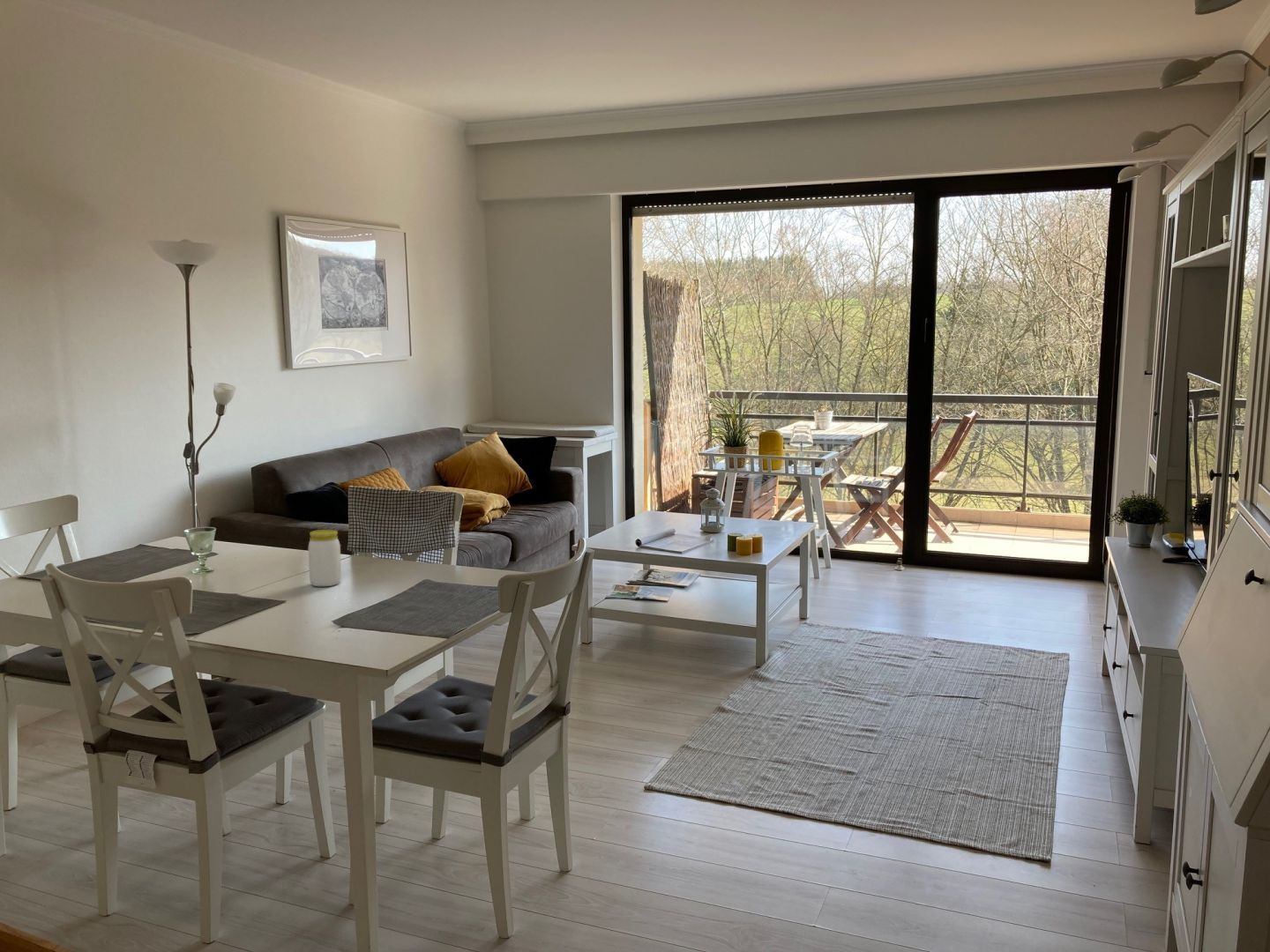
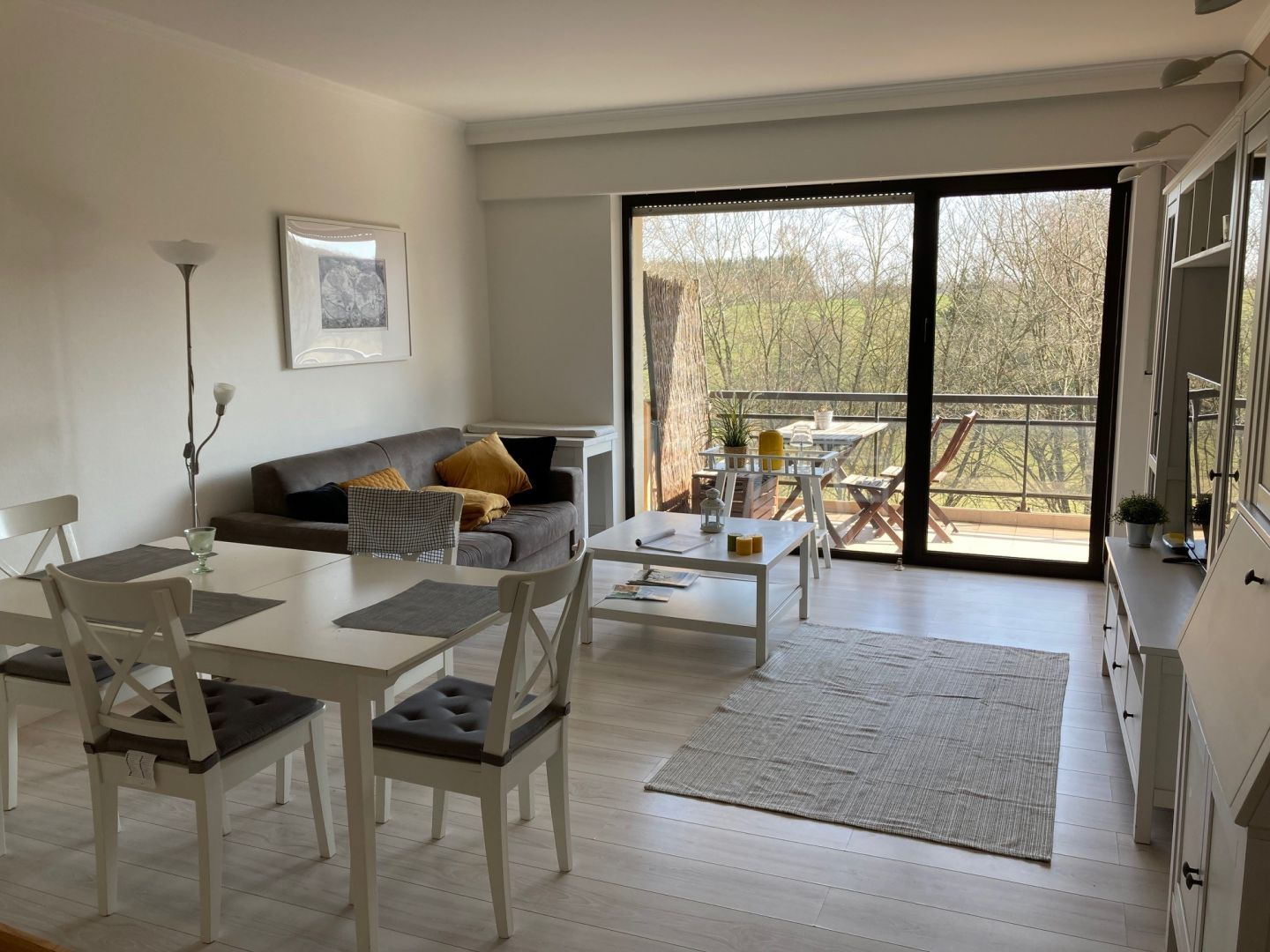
- jar [307,529,342,587]
